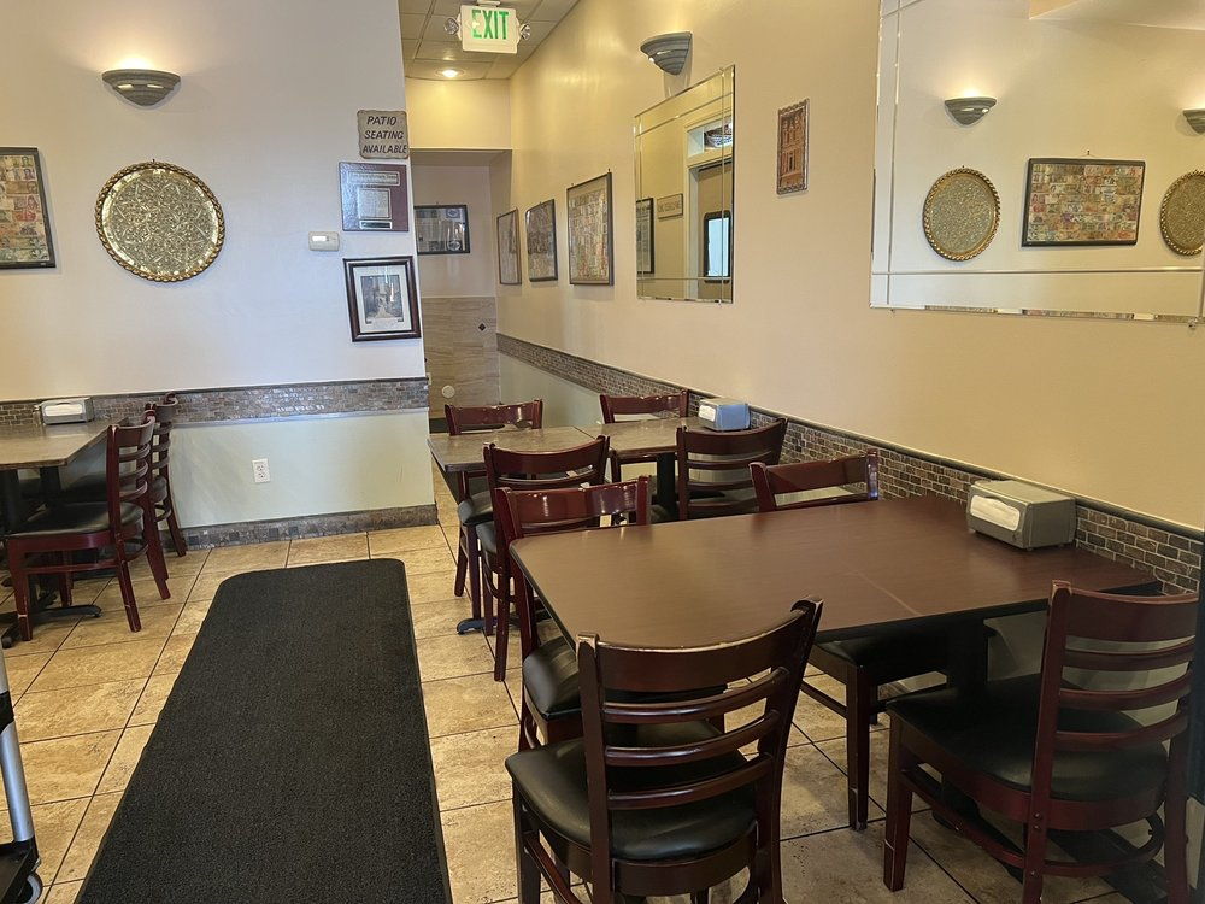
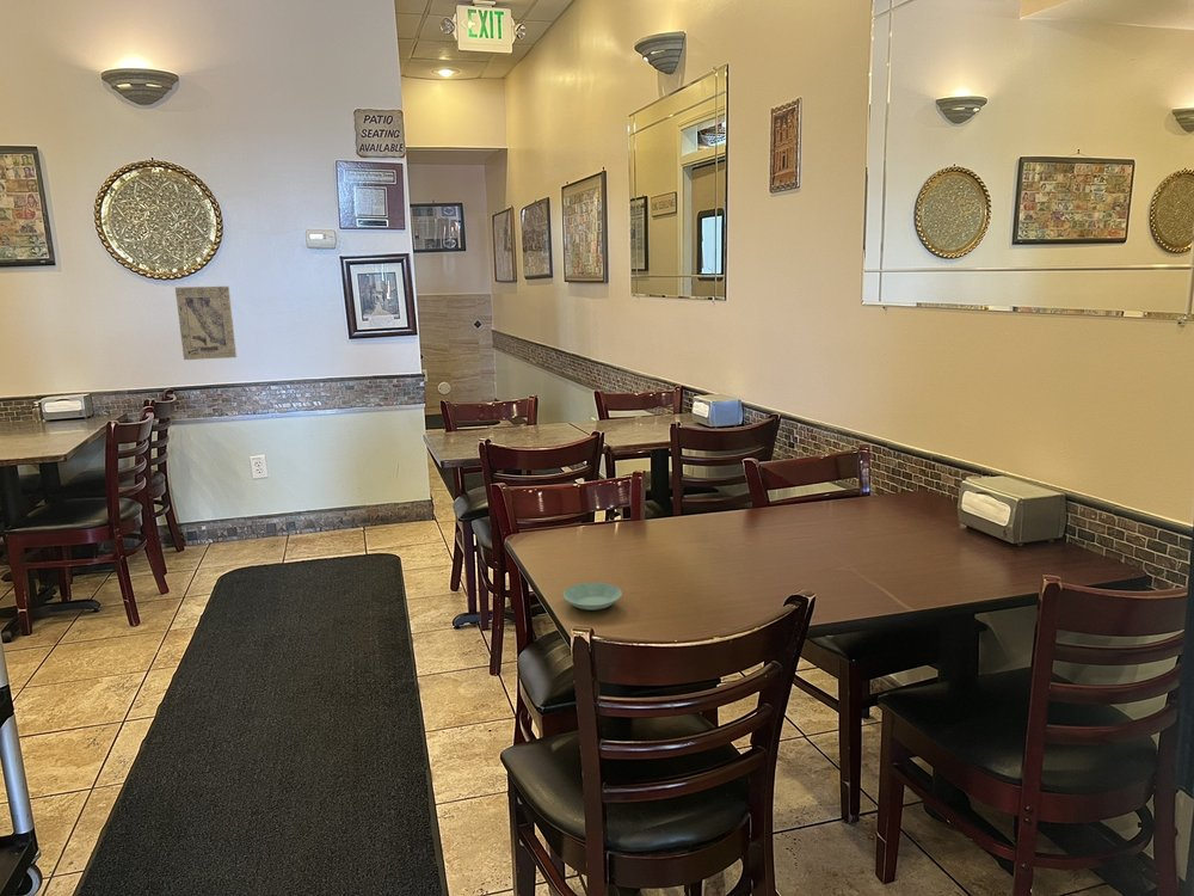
+ wall art [174,286,238,361]
+ saucer [562,582,623,612]
